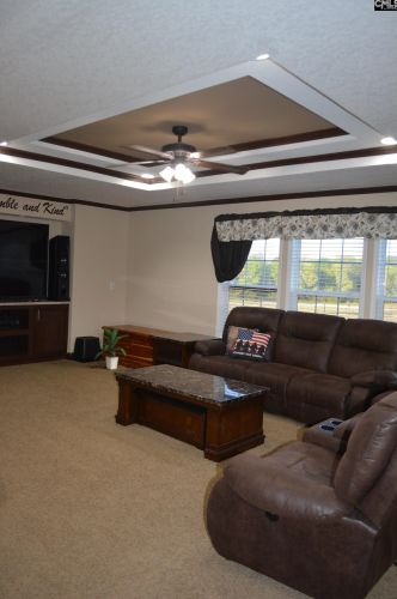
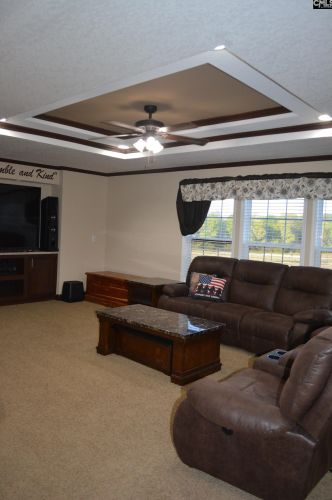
- indoor plant [94,326,128,370]
